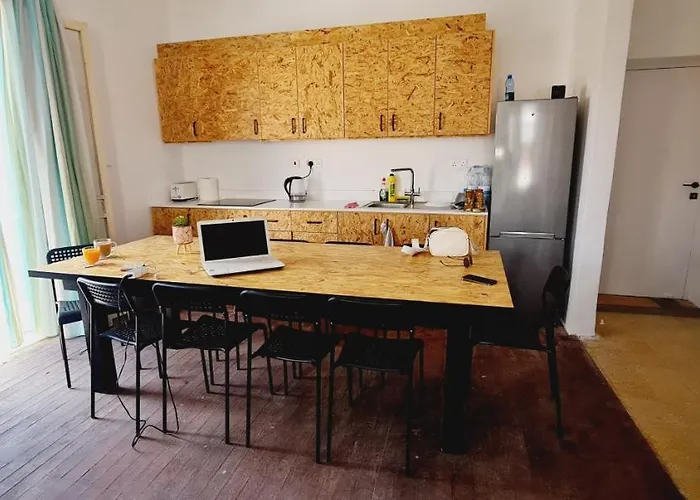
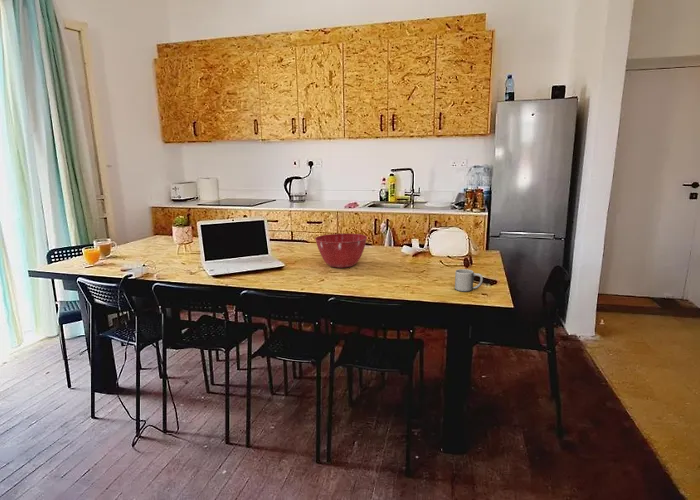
+ mug [454,268,484,293]
+ mixing bowl [314,232,368,269]
